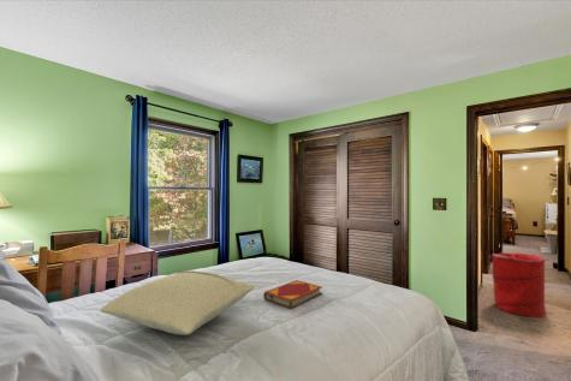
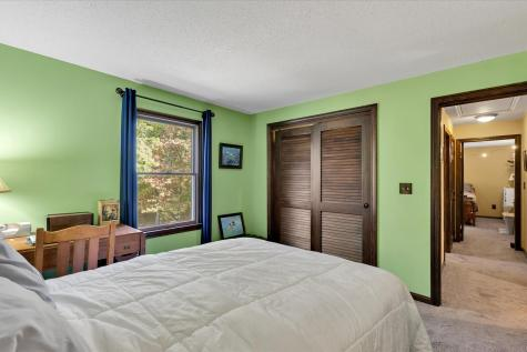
- laundry hamper [490,251,548,319]
- pillow [99,269,256,337]
- hardback book [262,279,323,310]
